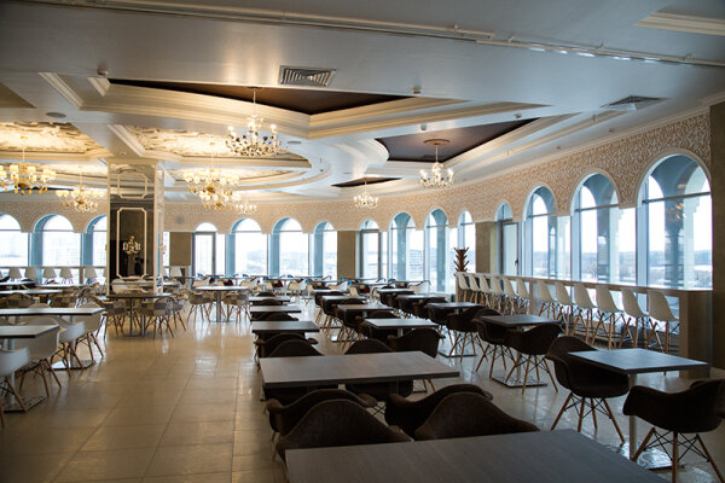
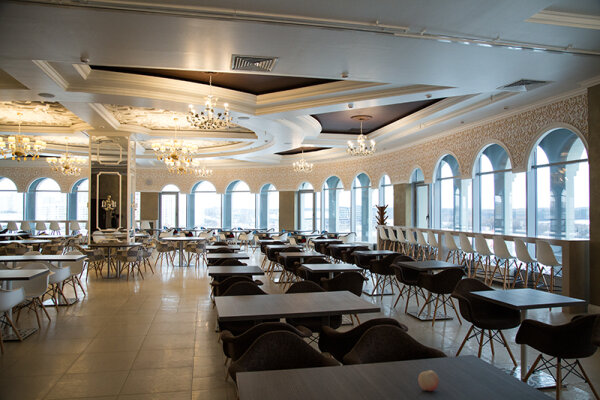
+ fruit [417,369,440,392]
